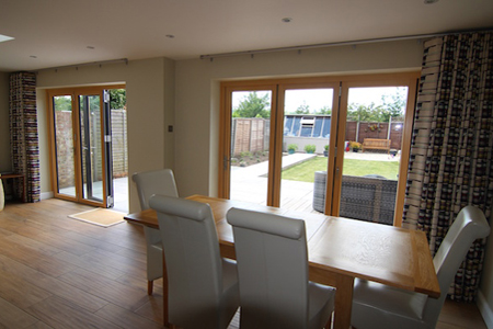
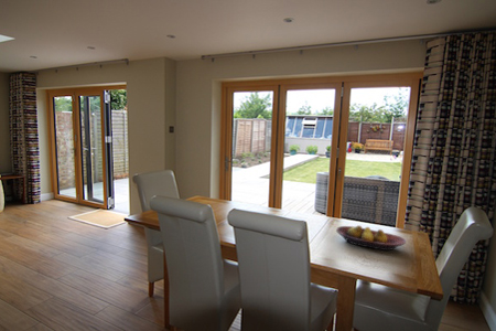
+ fruit bowl [335,224,407,252]
